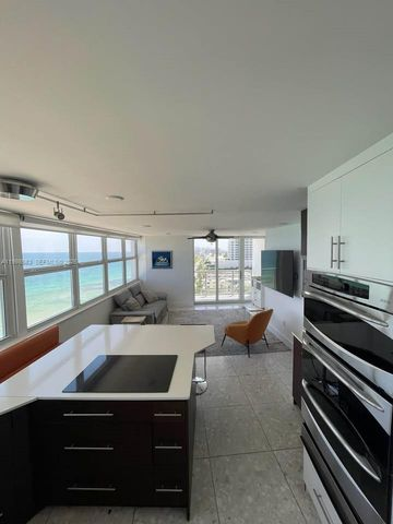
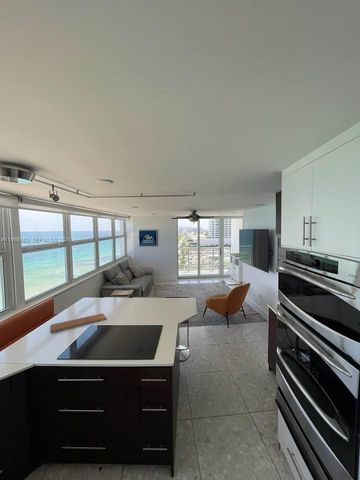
+ chopping board [50,312,108,334]
